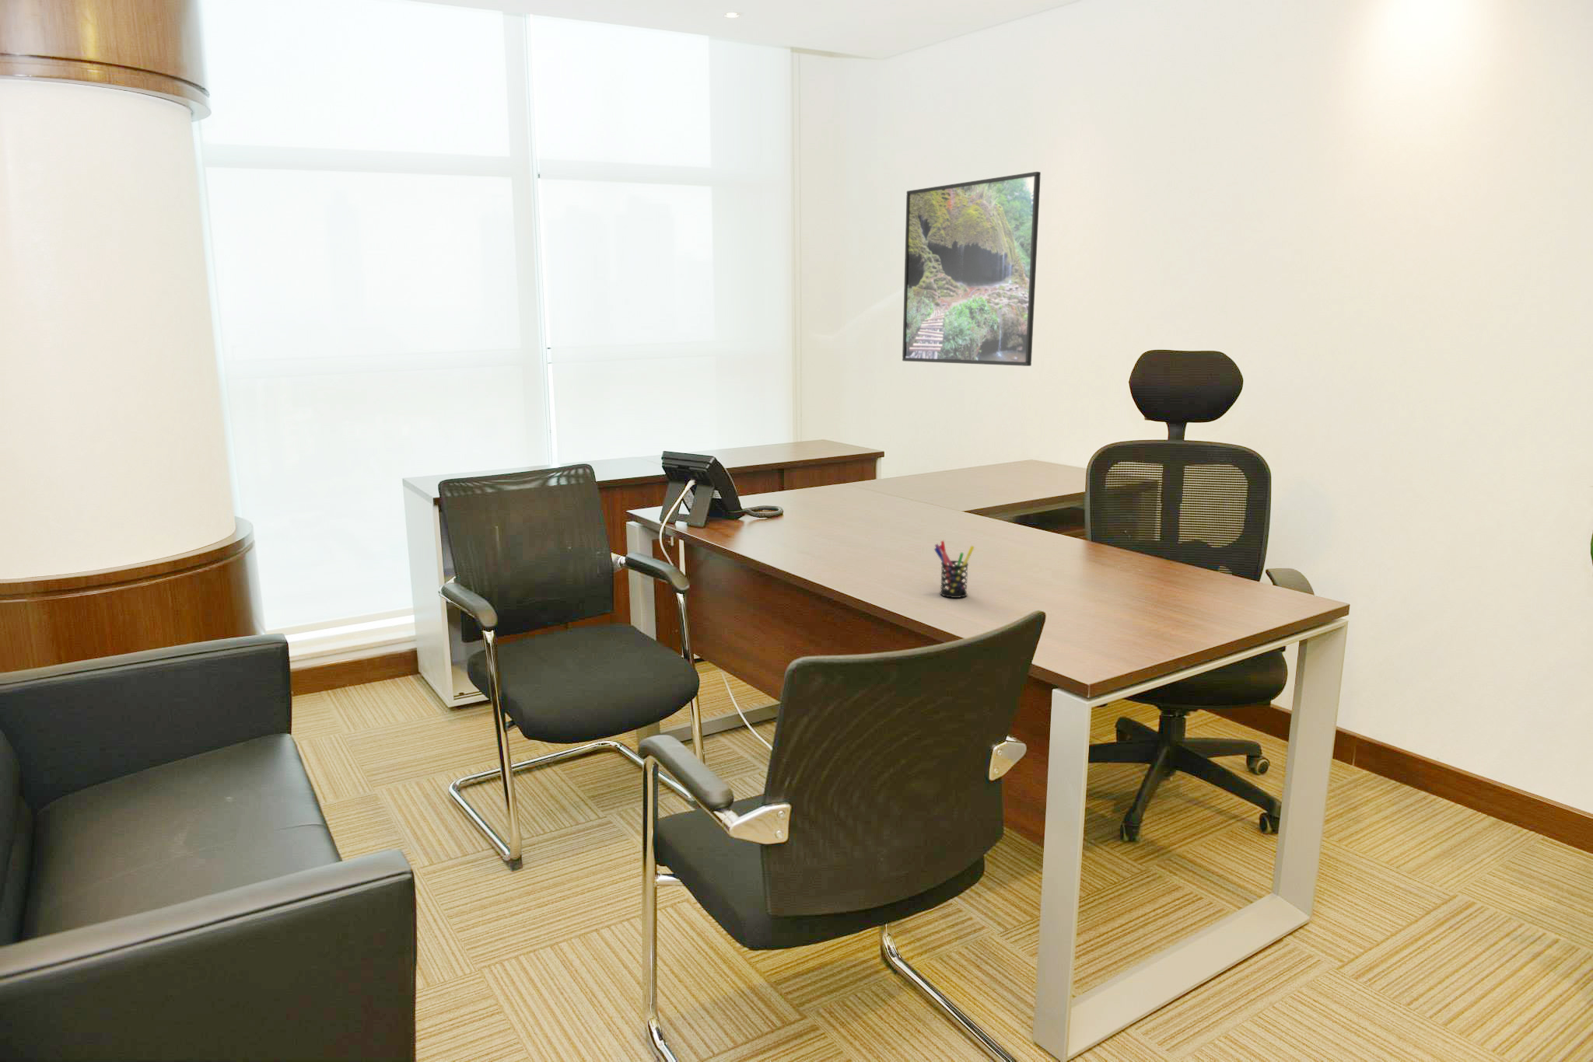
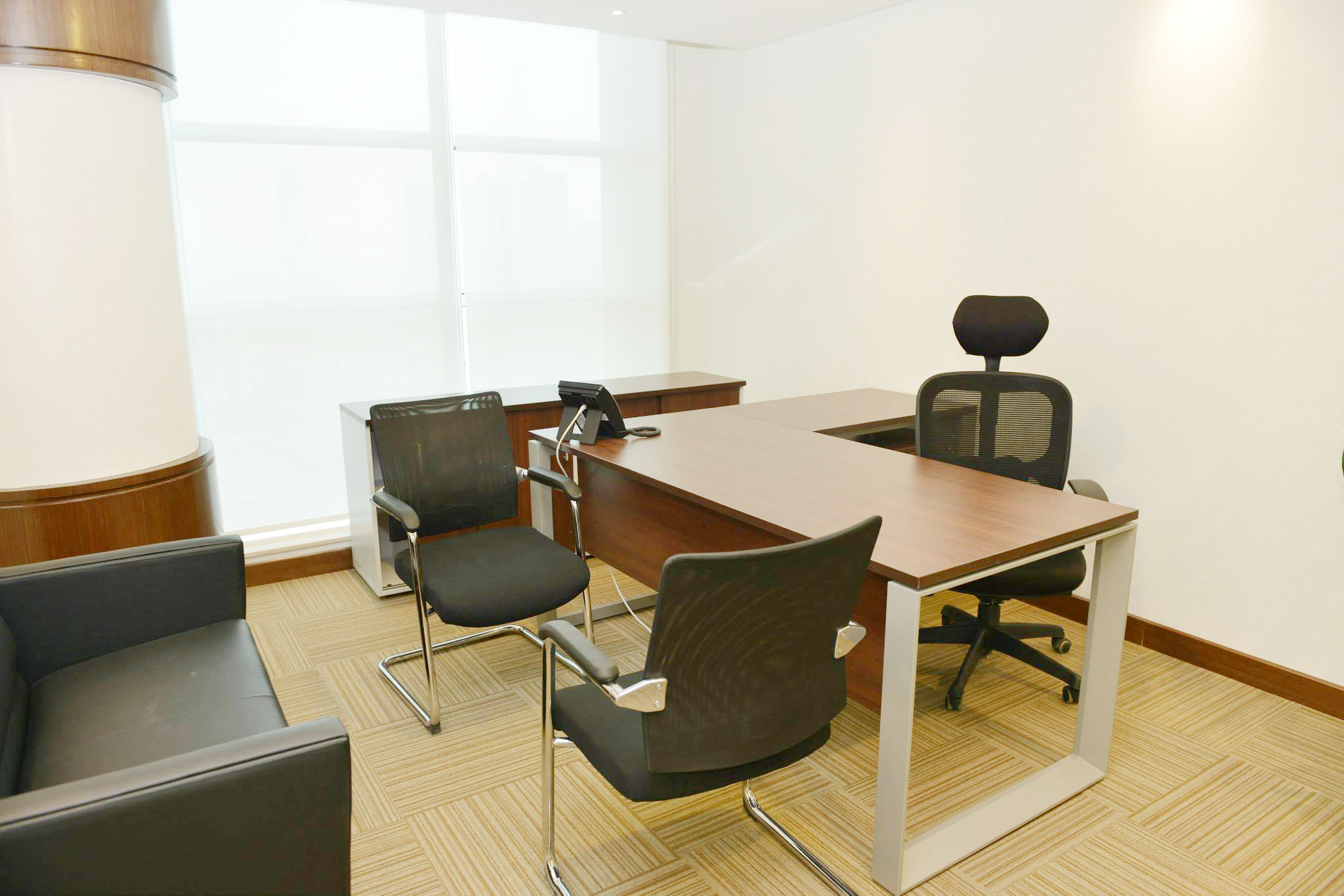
- pen holder [933,540,975,599]
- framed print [902,171,1042,367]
